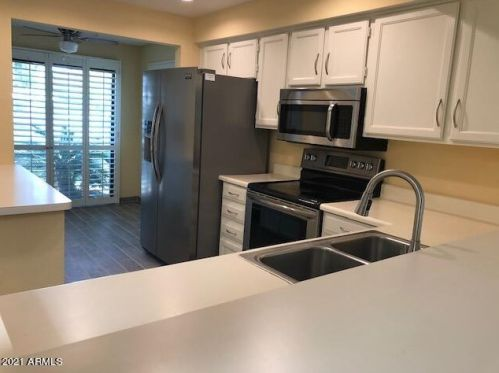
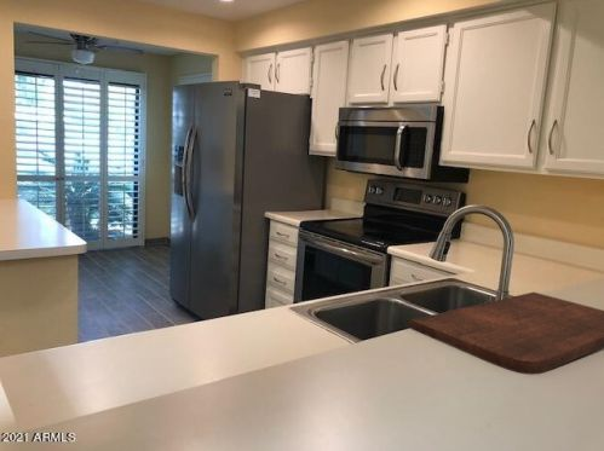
+ cutting board [408,291,604,376]
